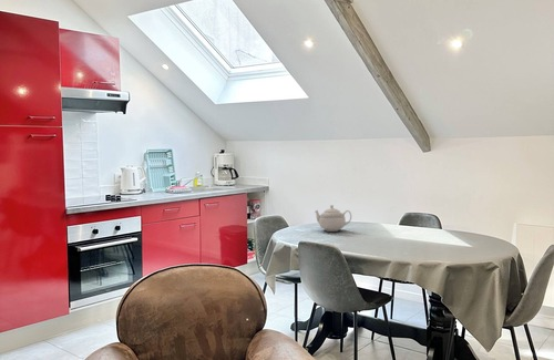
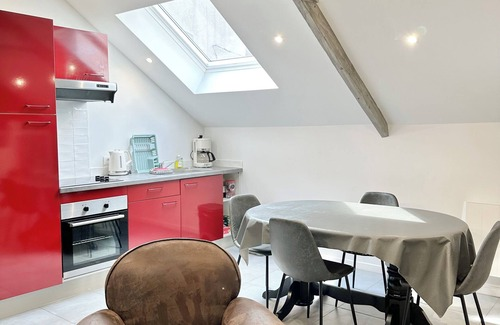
- teapot [314,204,352,233]
